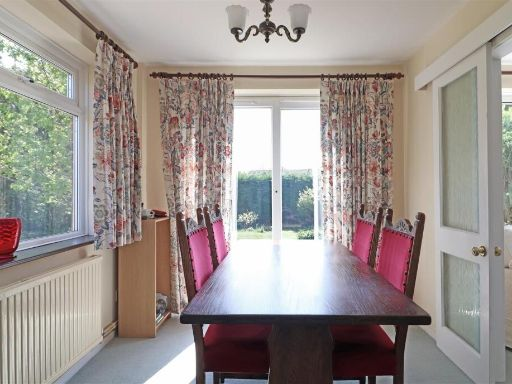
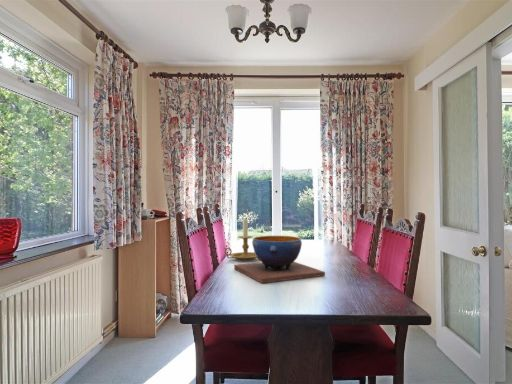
+ candle holder [223,217,258,261]
+ decorative bowl [233,235,326,284]
